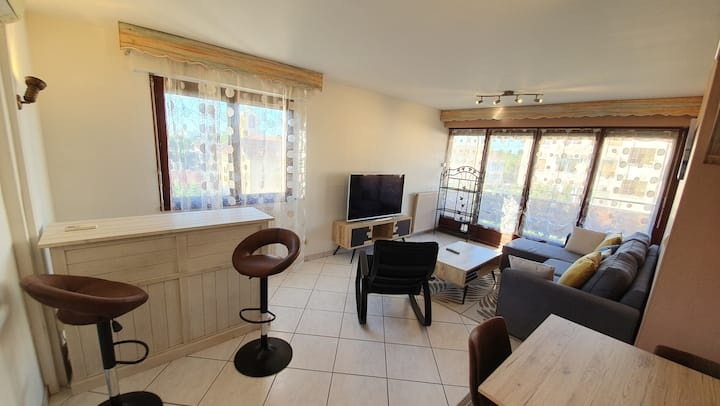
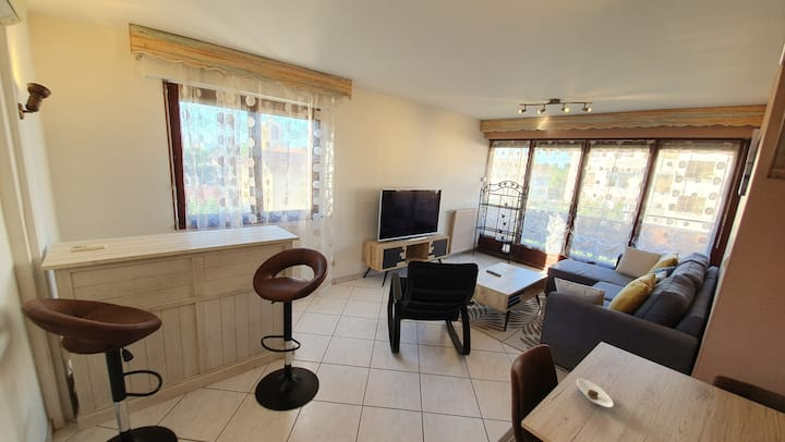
+ saucer [576,378,614,408]
